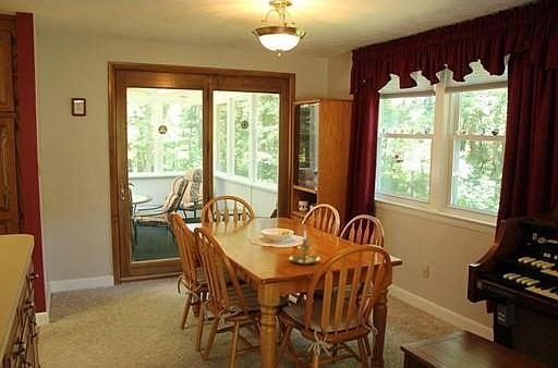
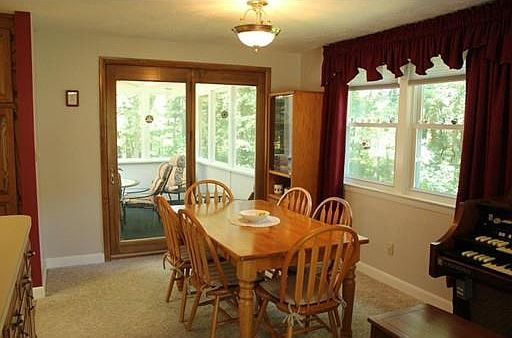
- candle holder [288,231,326,266]
